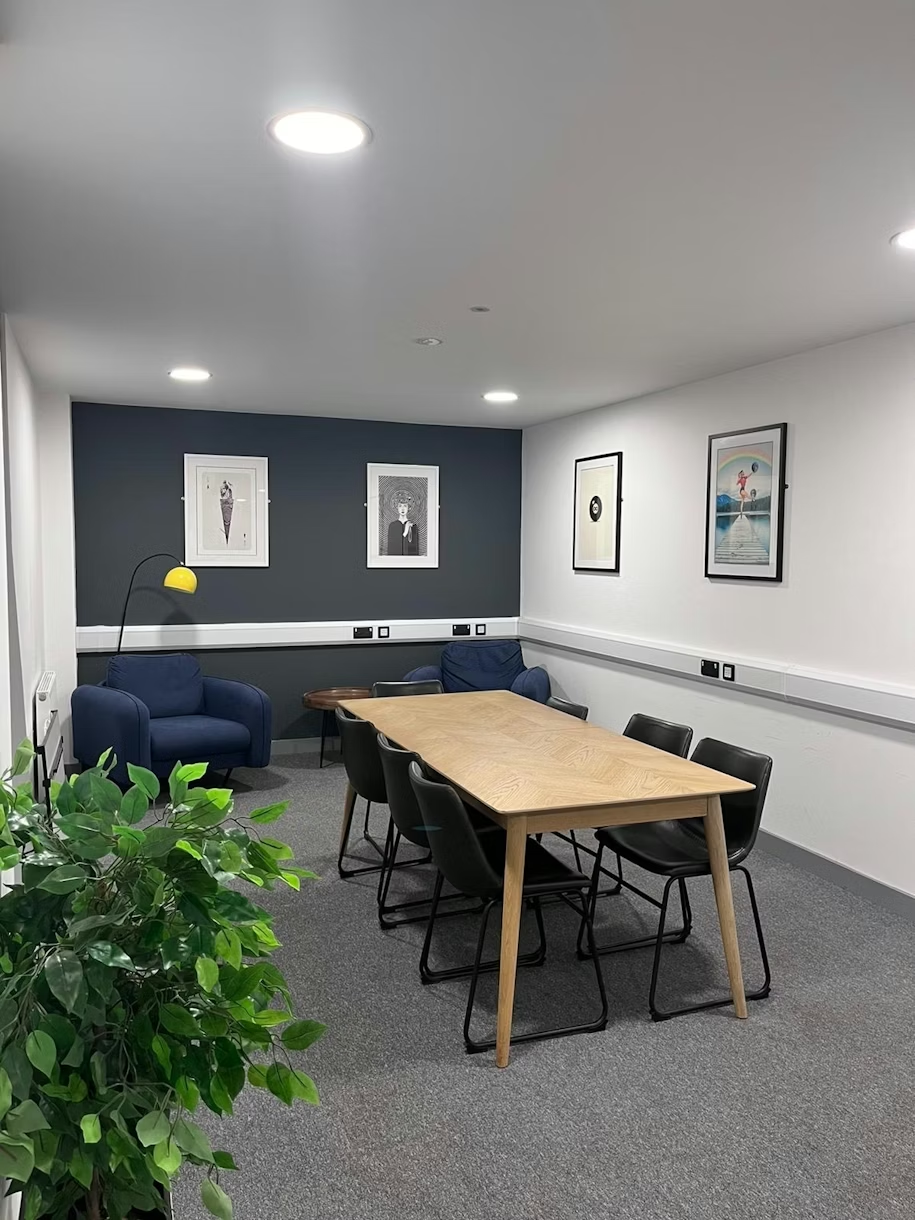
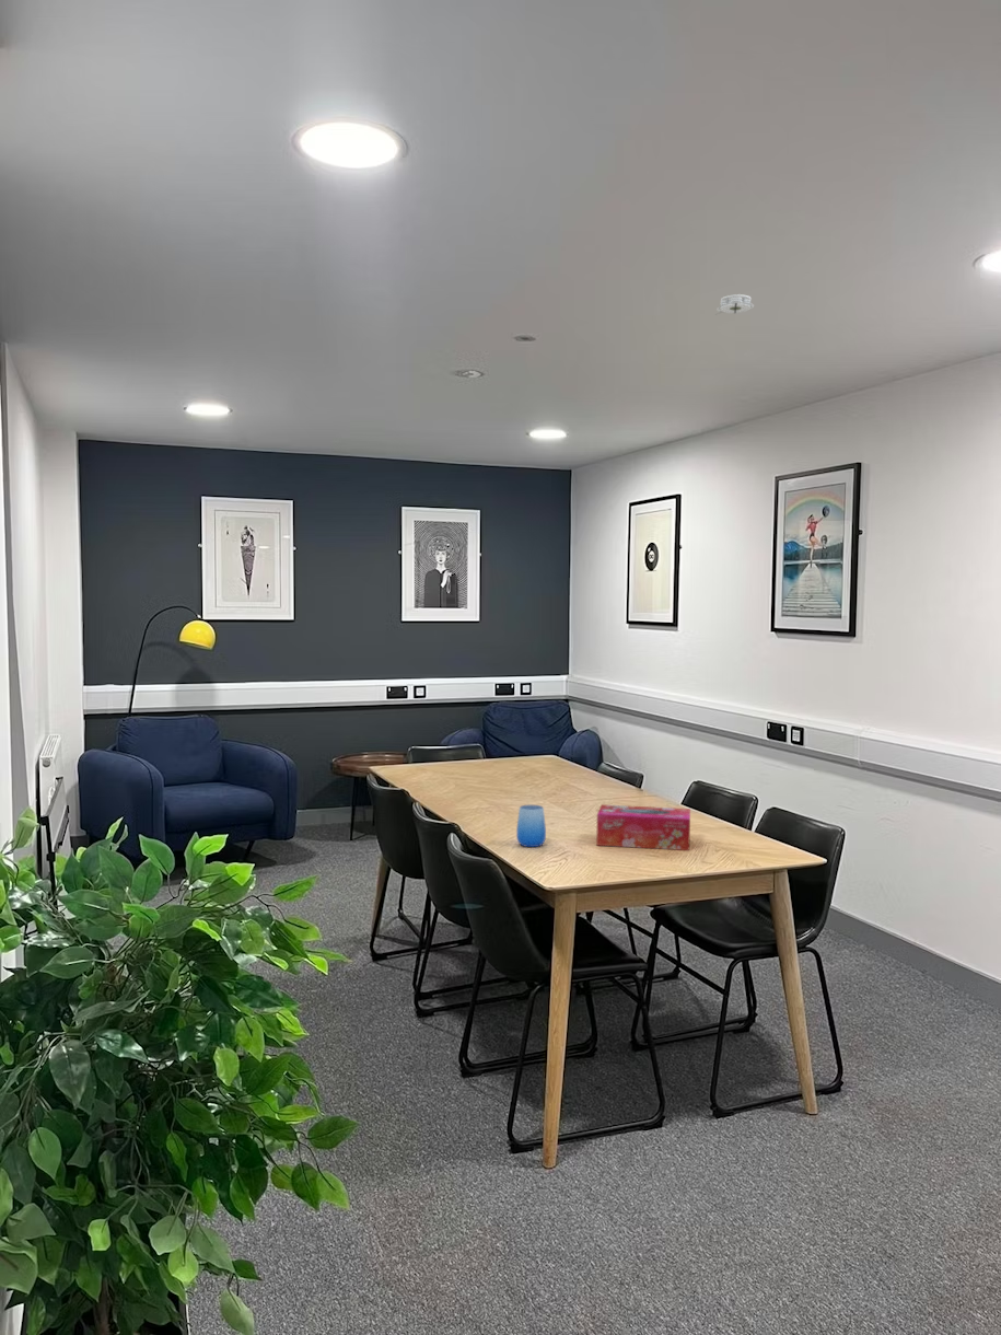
+ smoke detector [713,293,755,316]
+ cup [515,804,547,848]
+ tissue box [595,803,691,851]
